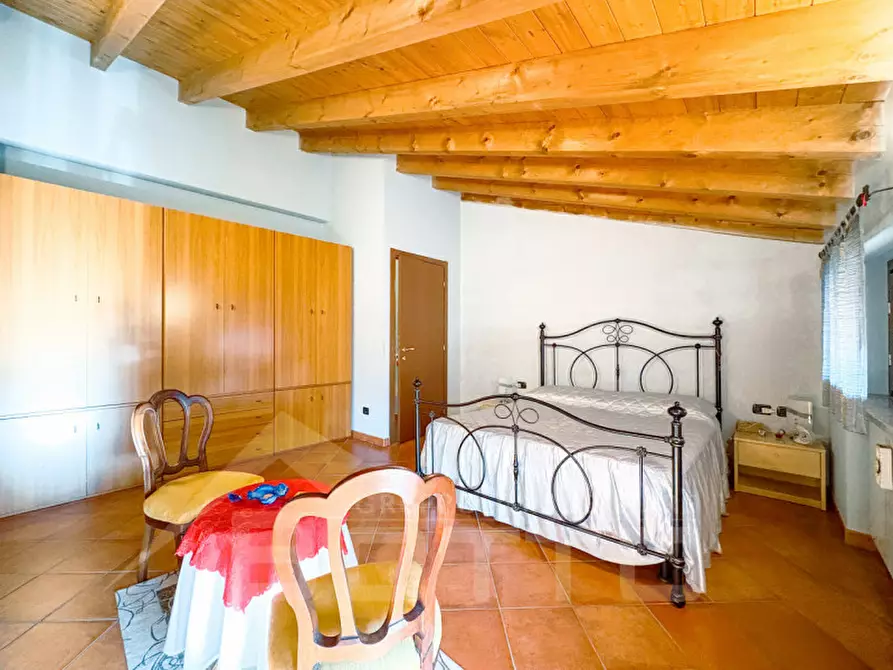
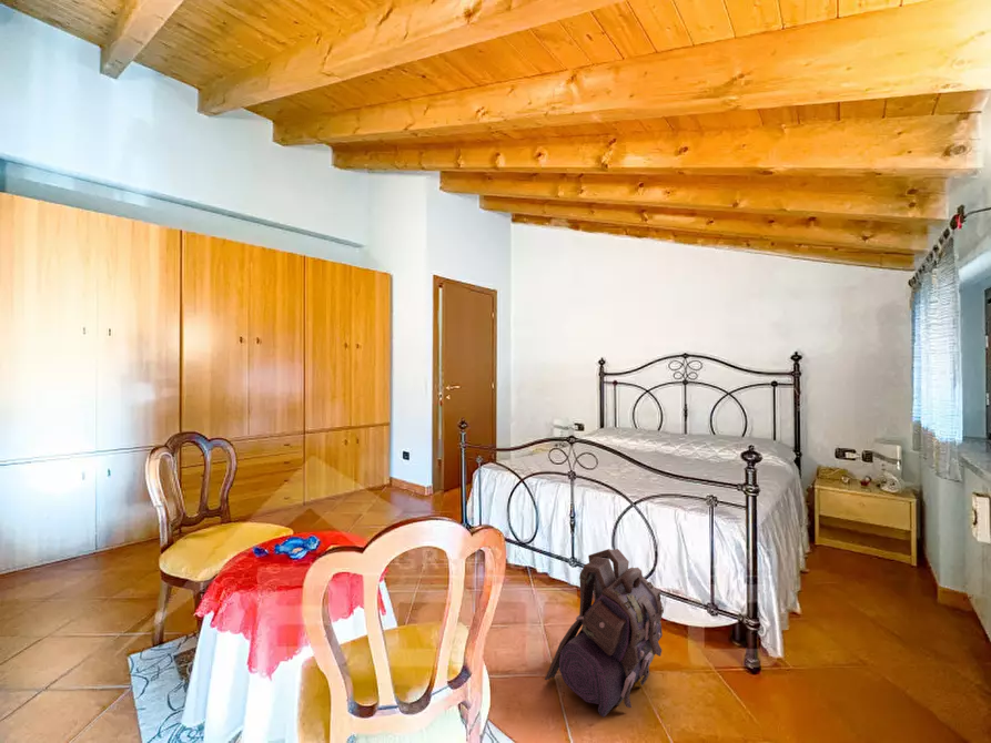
+ backpack [544,548,665,717]
